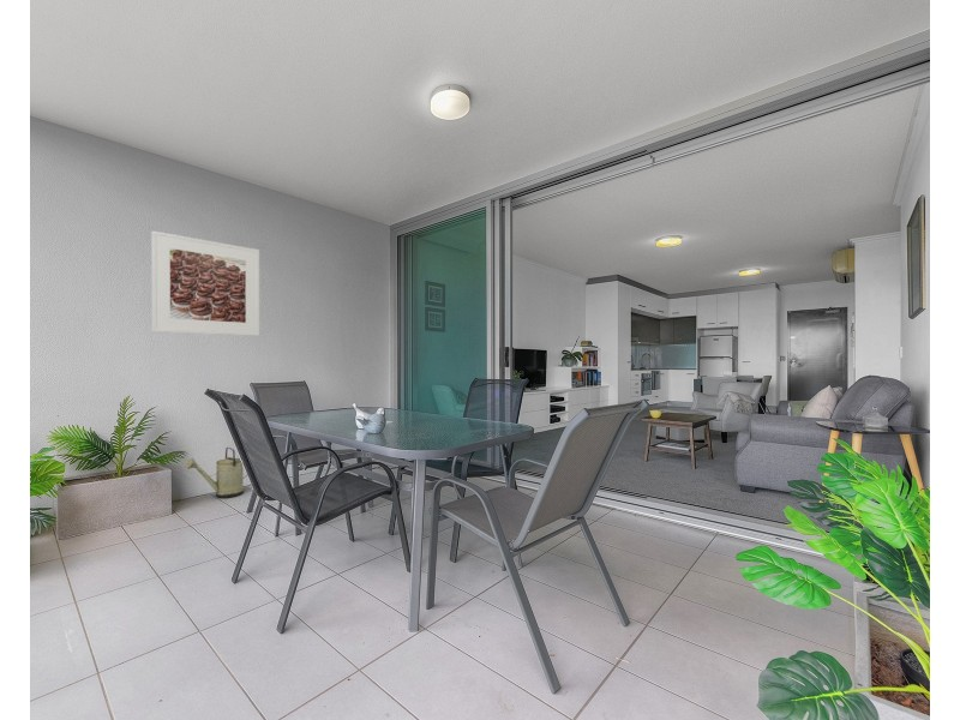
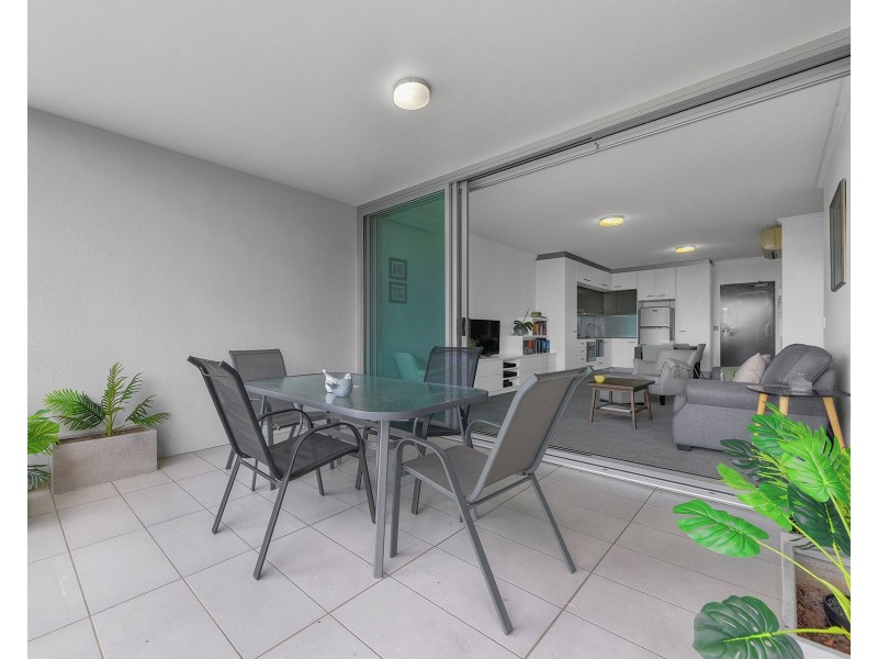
- watering can [184,446,248,499]
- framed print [150,229,260,337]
